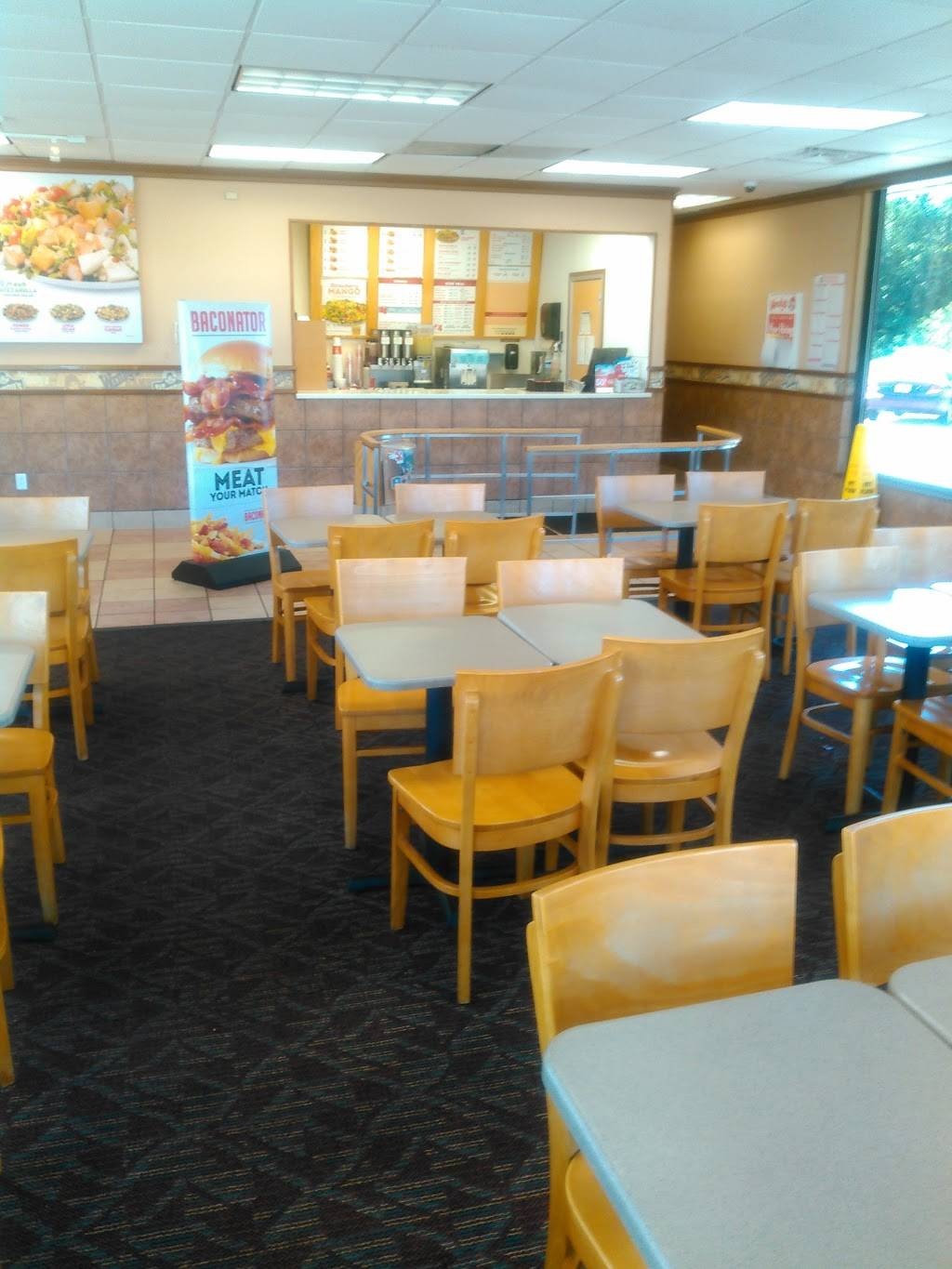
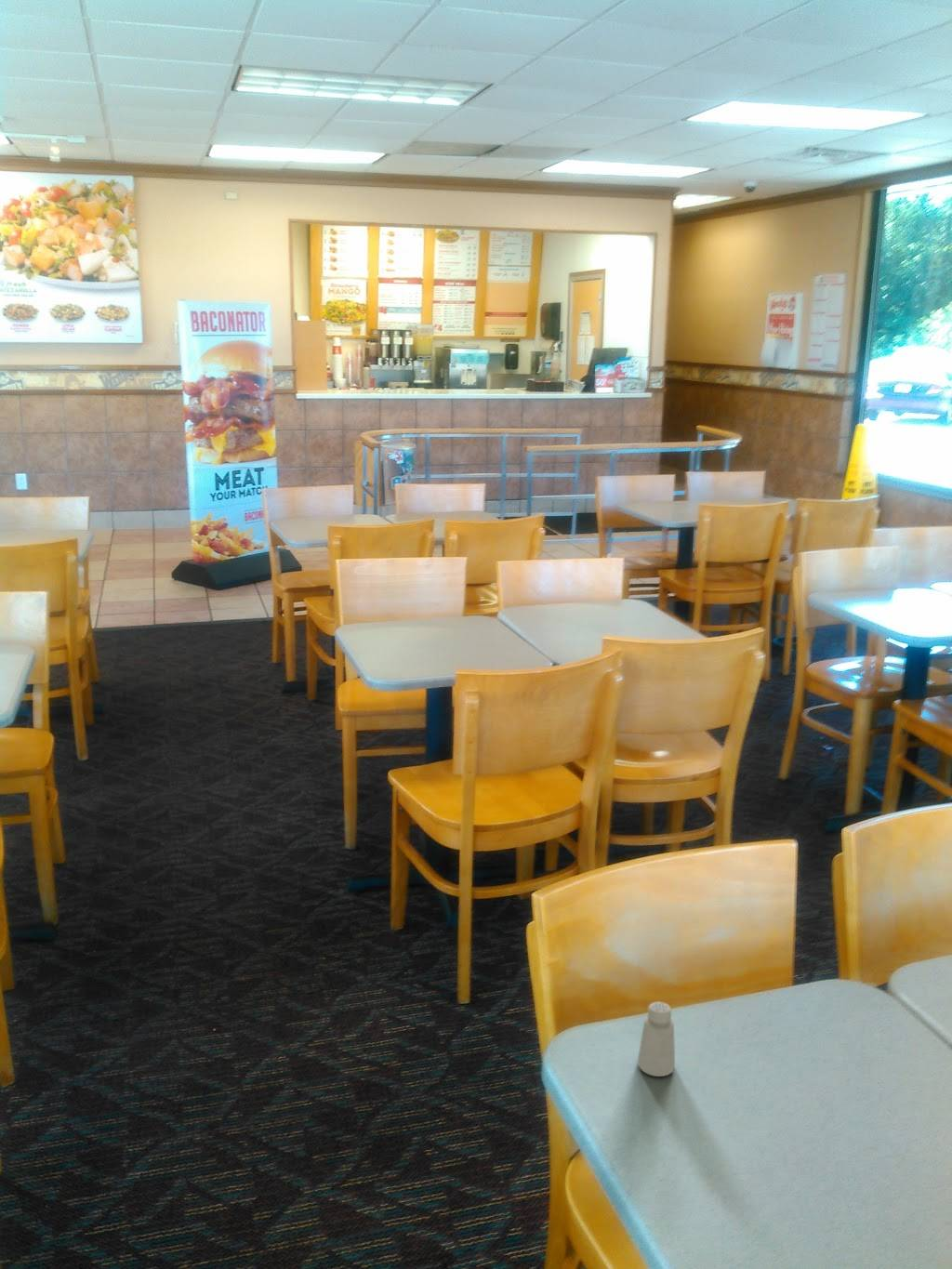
+ saltshaker [637,1001,676,1077]
